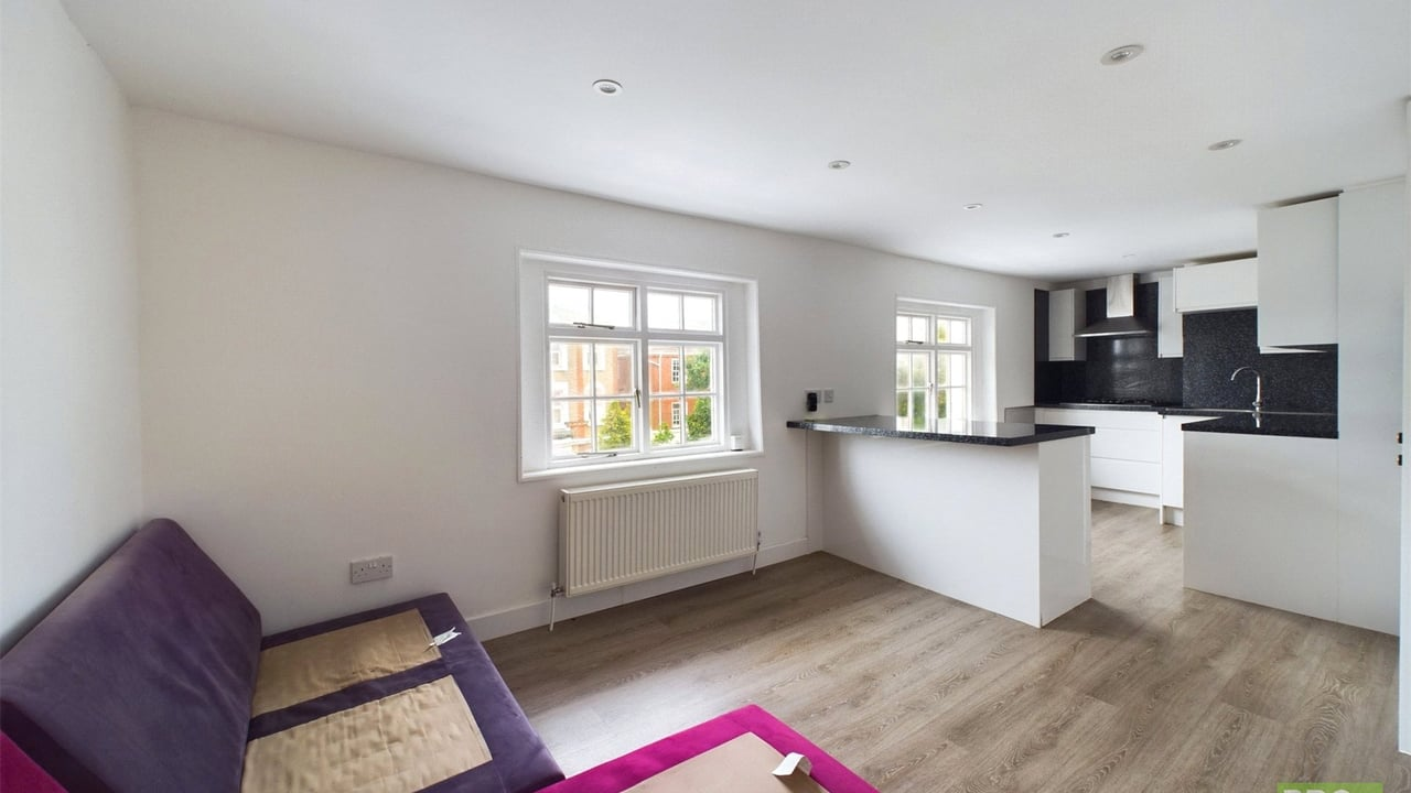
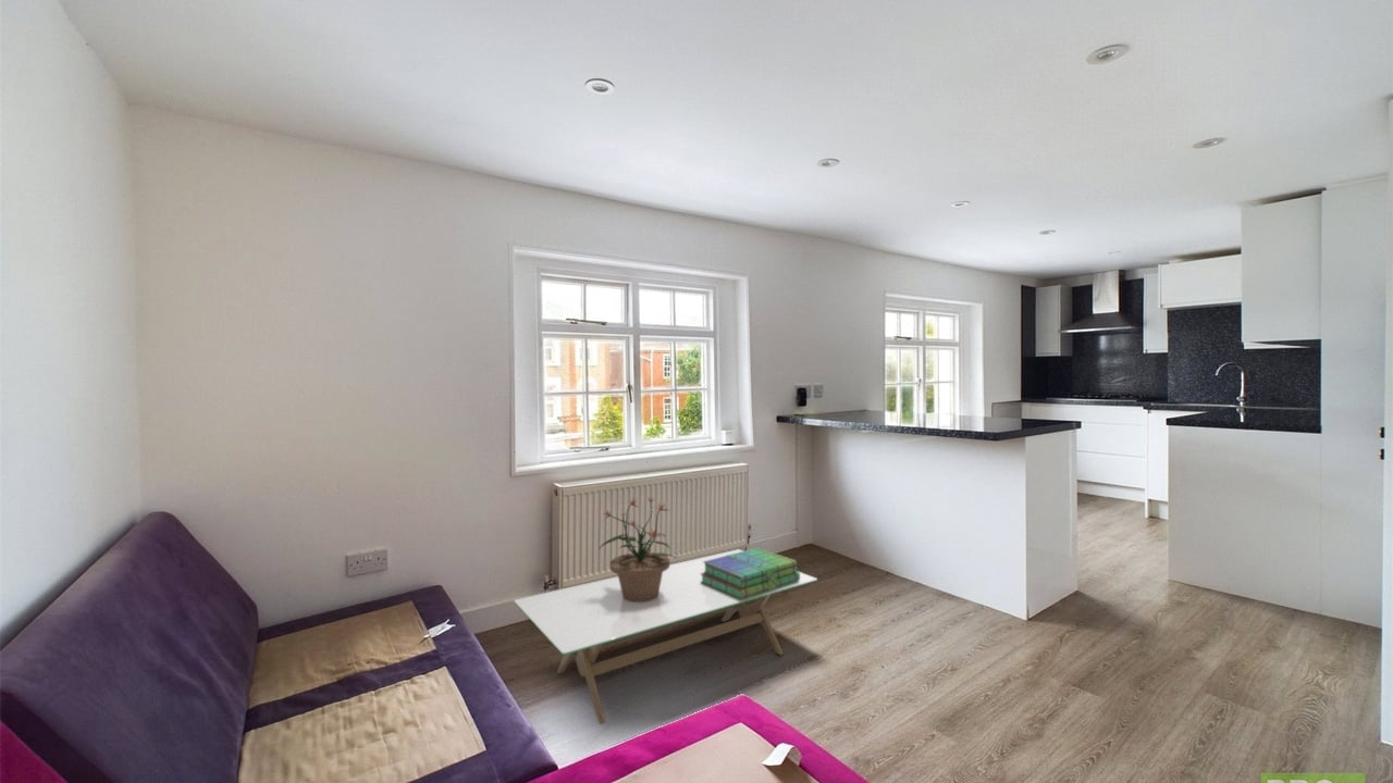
+ coffee table [513,548,818,724]
+ stack of books [700,547,800,600]
+ potted plant [597,497,678,602]
